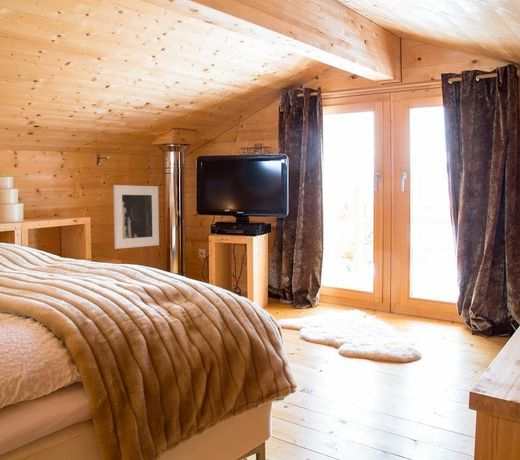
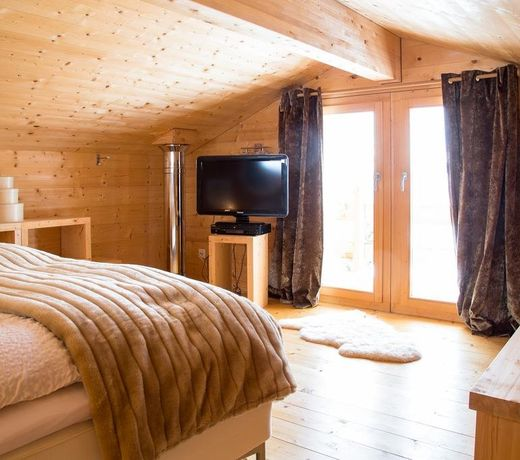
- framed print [113,184,160,250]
